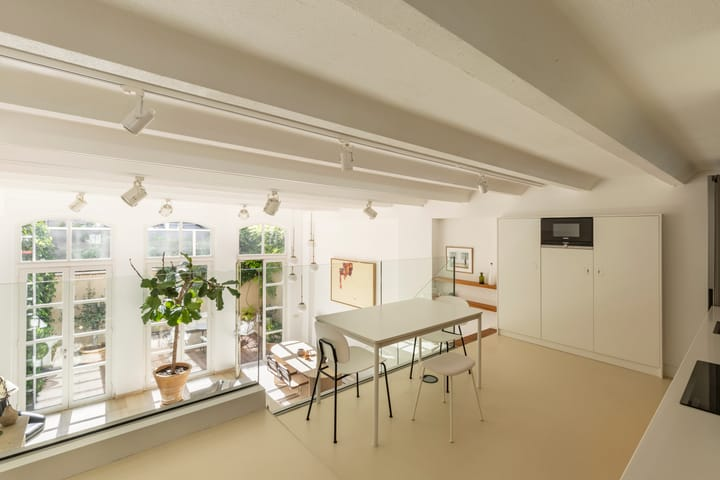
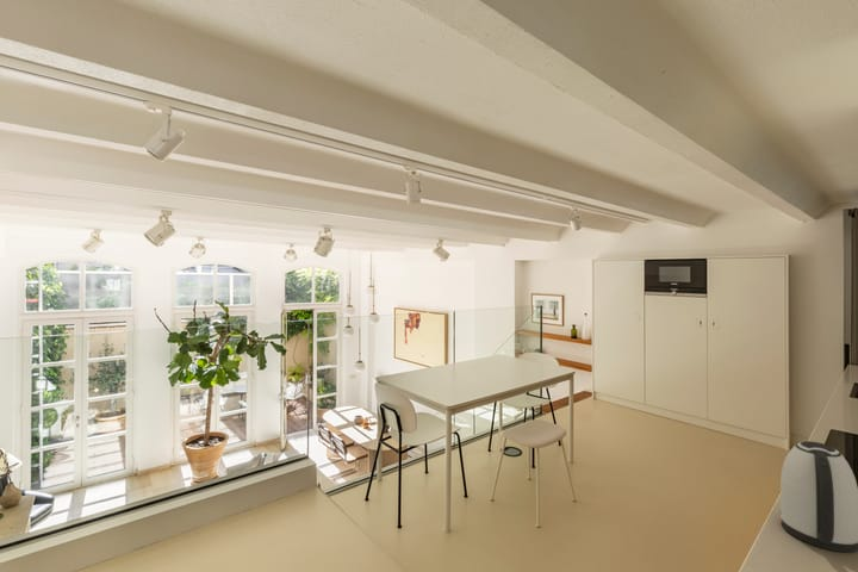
+ kettle [779,440,858,553]
